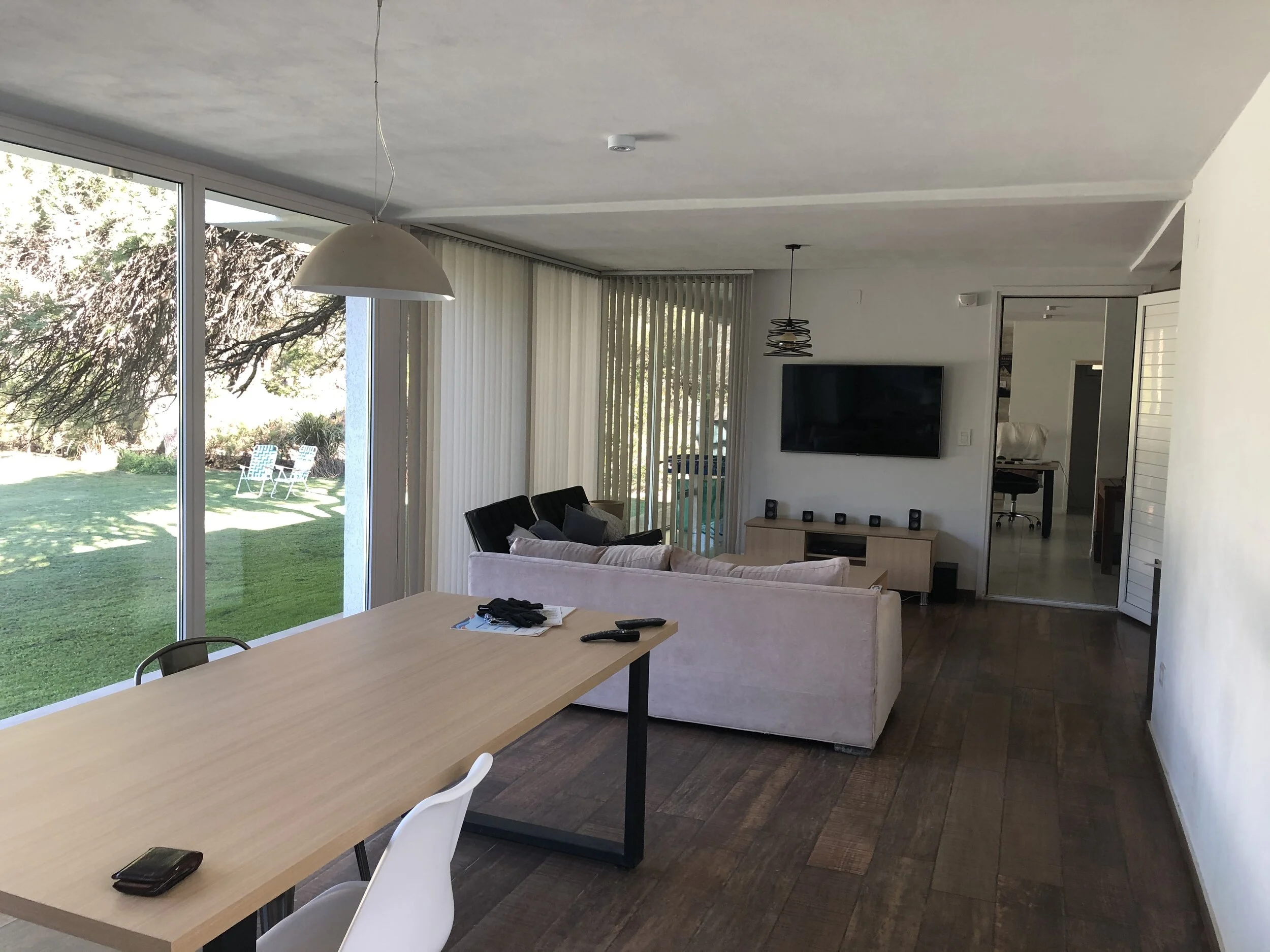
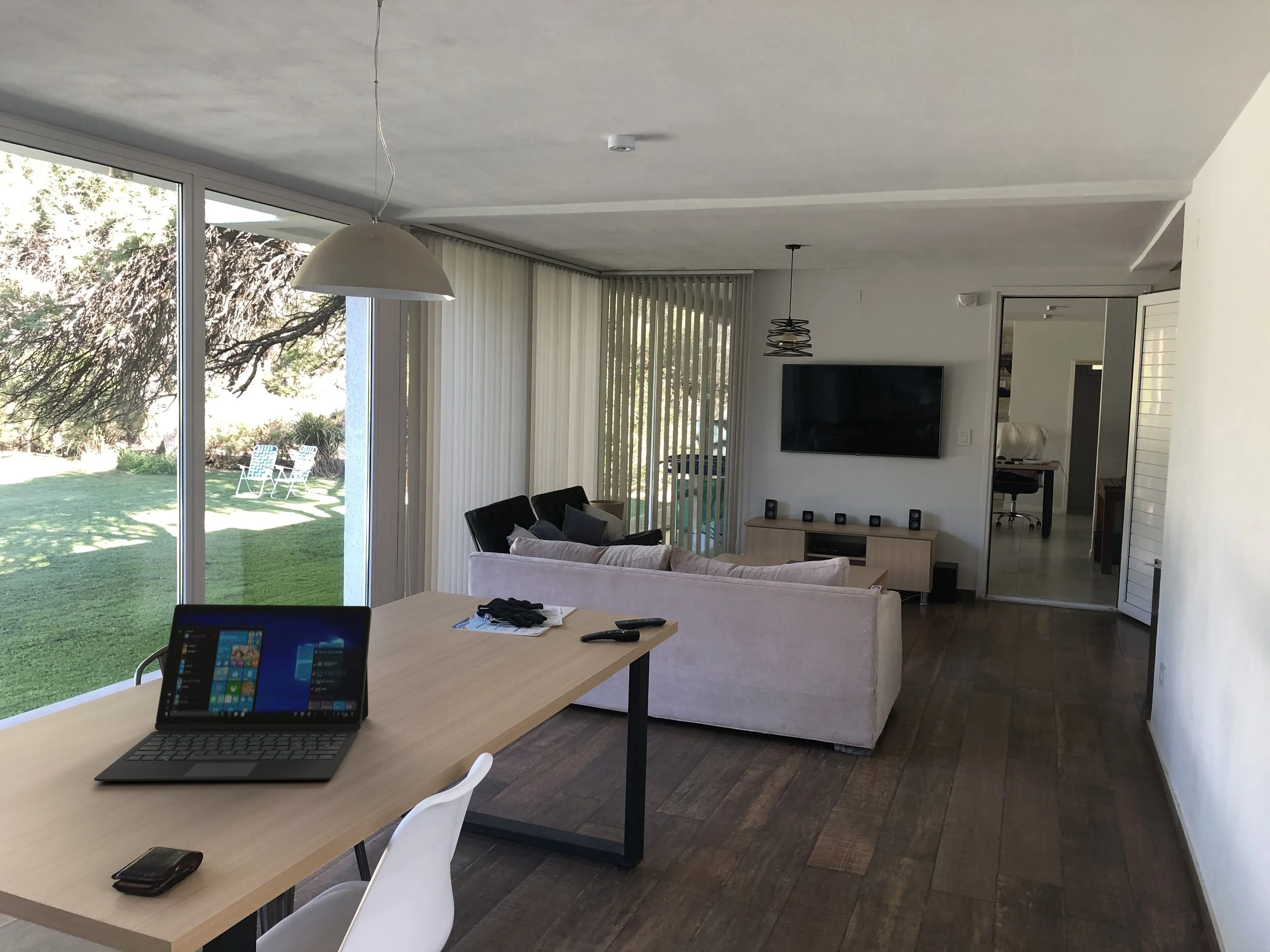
+ laptop [93,604,372,782]
